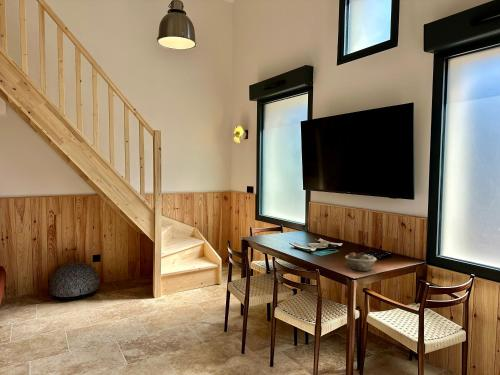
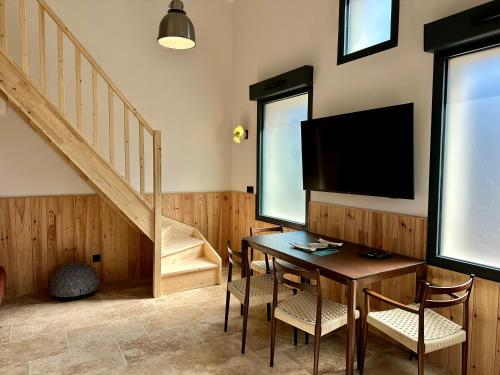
- succulent planter [344,252,378,272]
